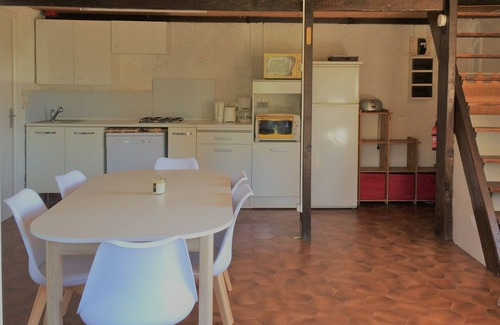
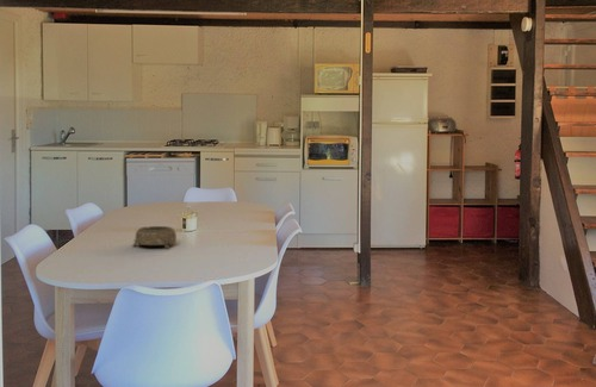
+ decorative bowl [131,225,178,249]
